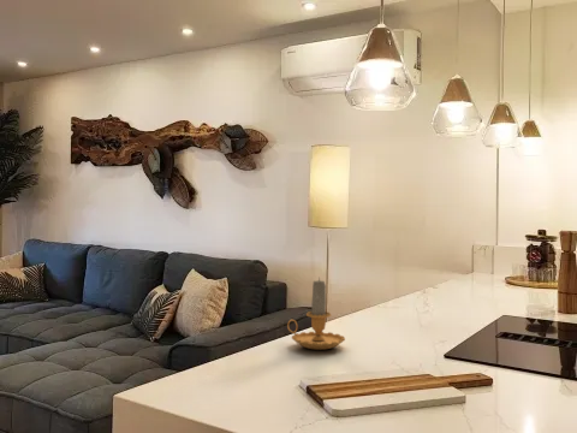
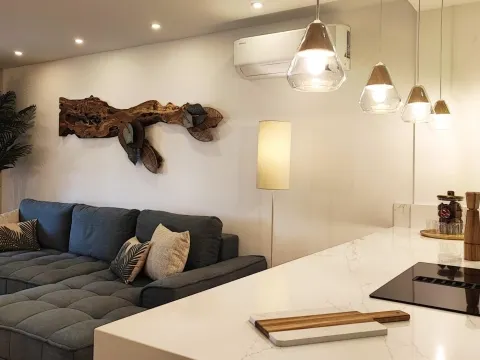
- candle [286,275,346,351]
